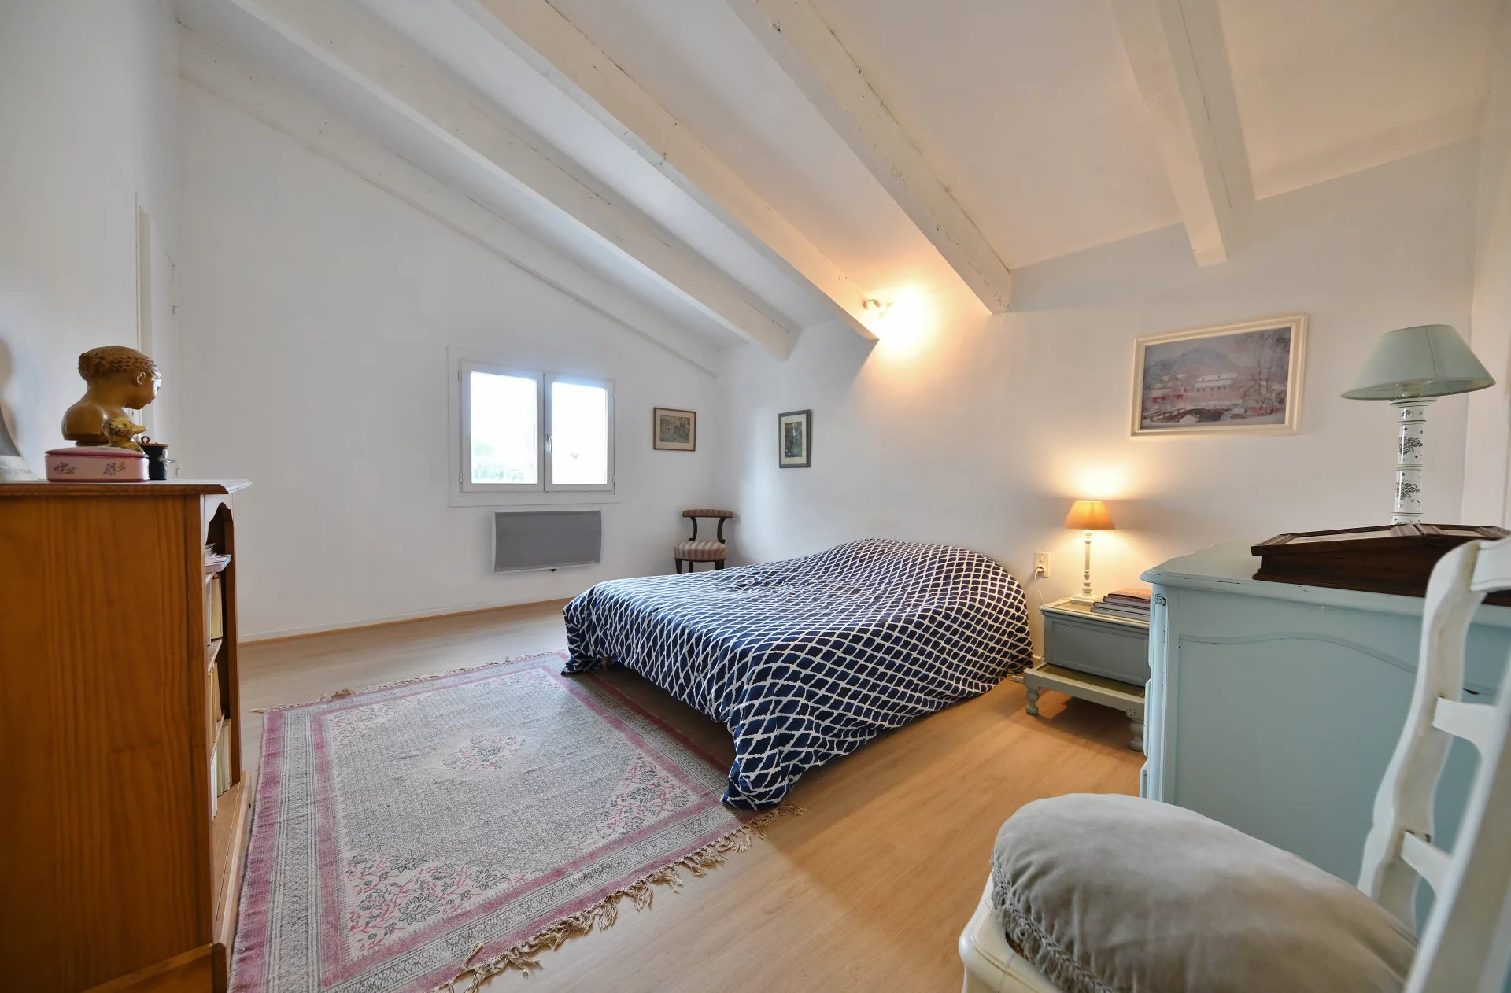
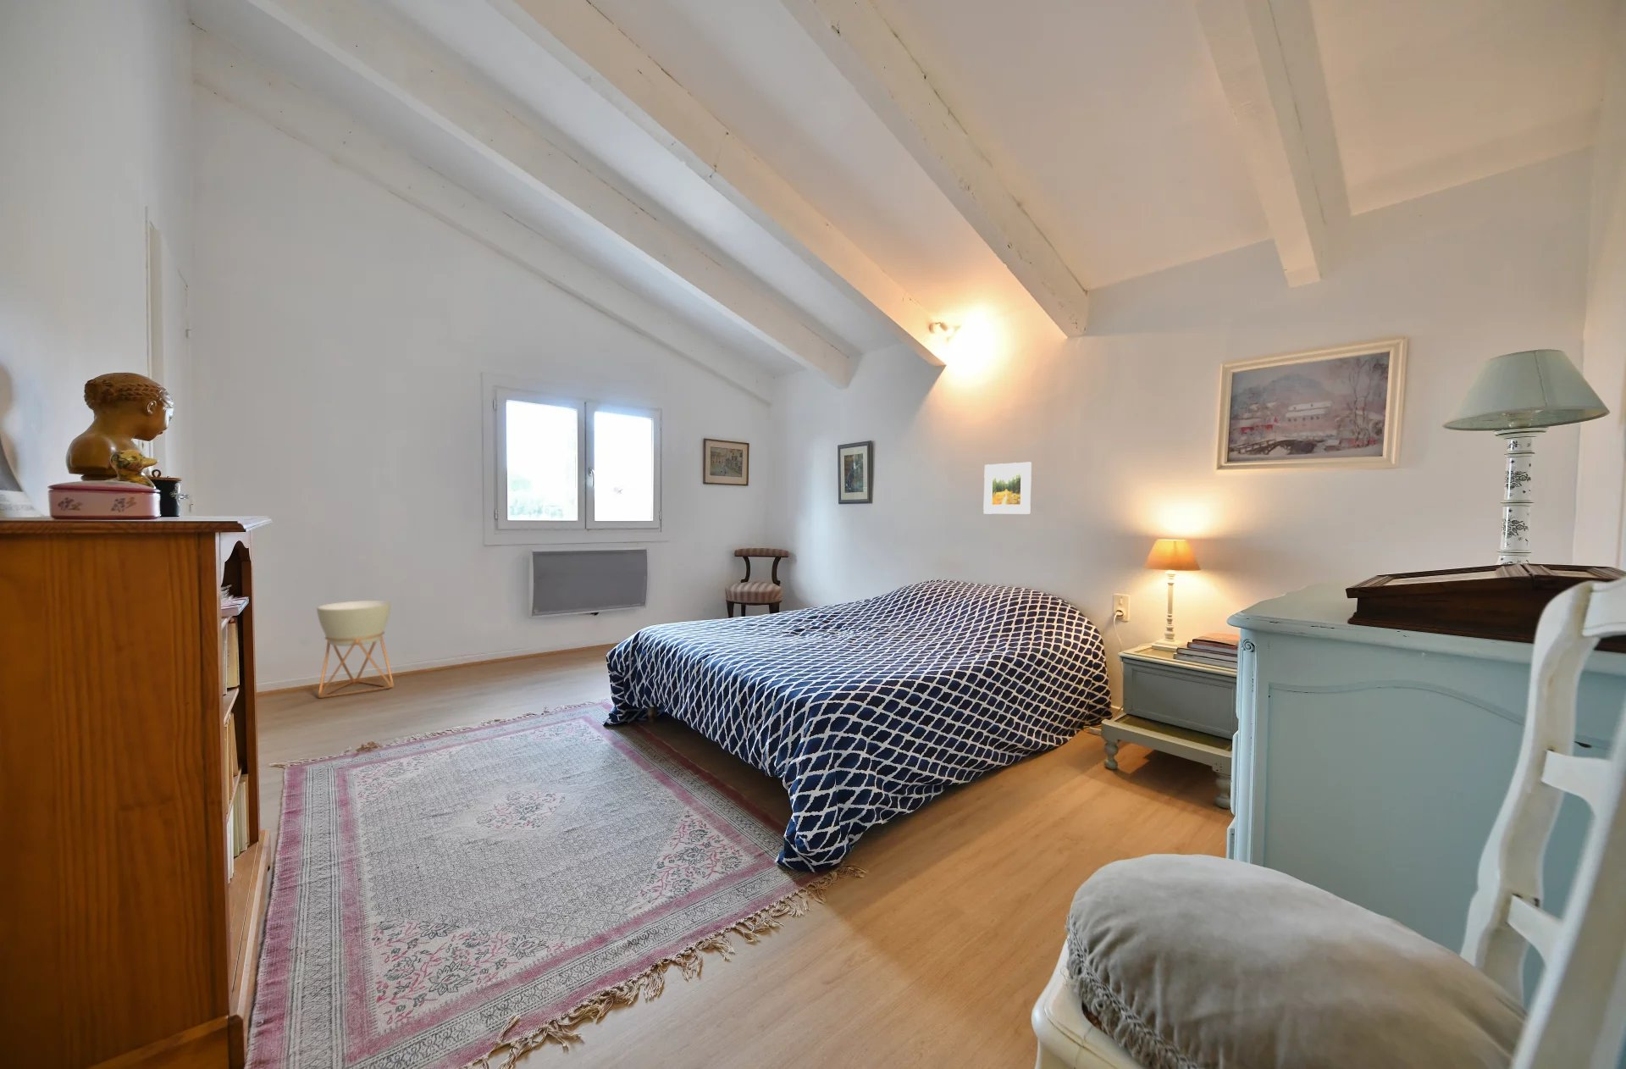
+ planter [316,600,395,699]
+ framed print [982,462,1032,515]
